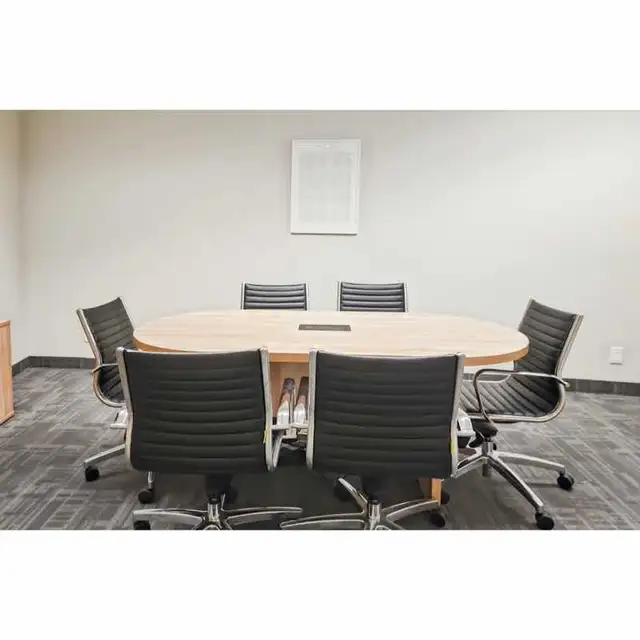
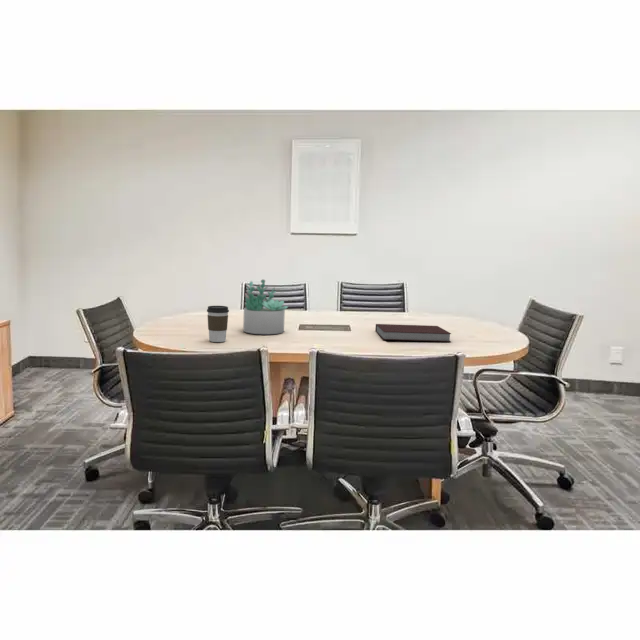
+ notebook [374,323,452,343]
+ coffee cup [206,305,230,343]
+ succulent plant [242,278,289,335]
